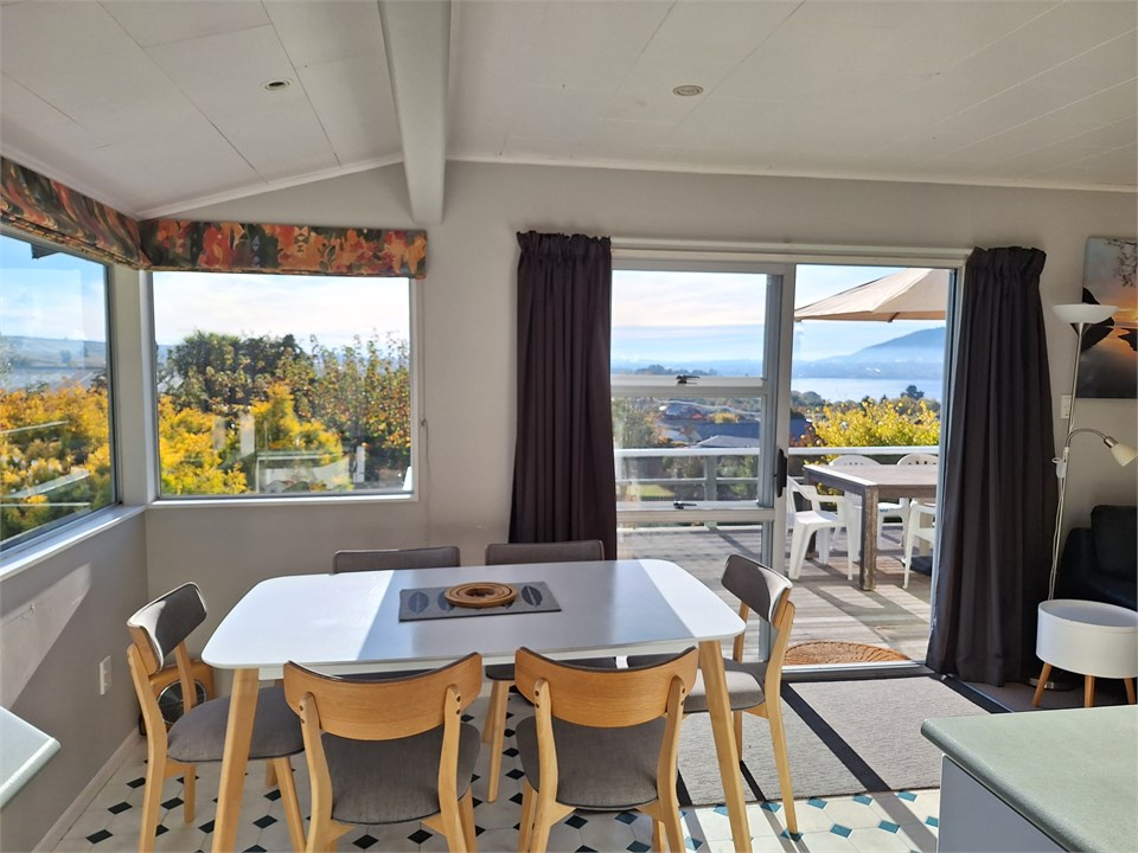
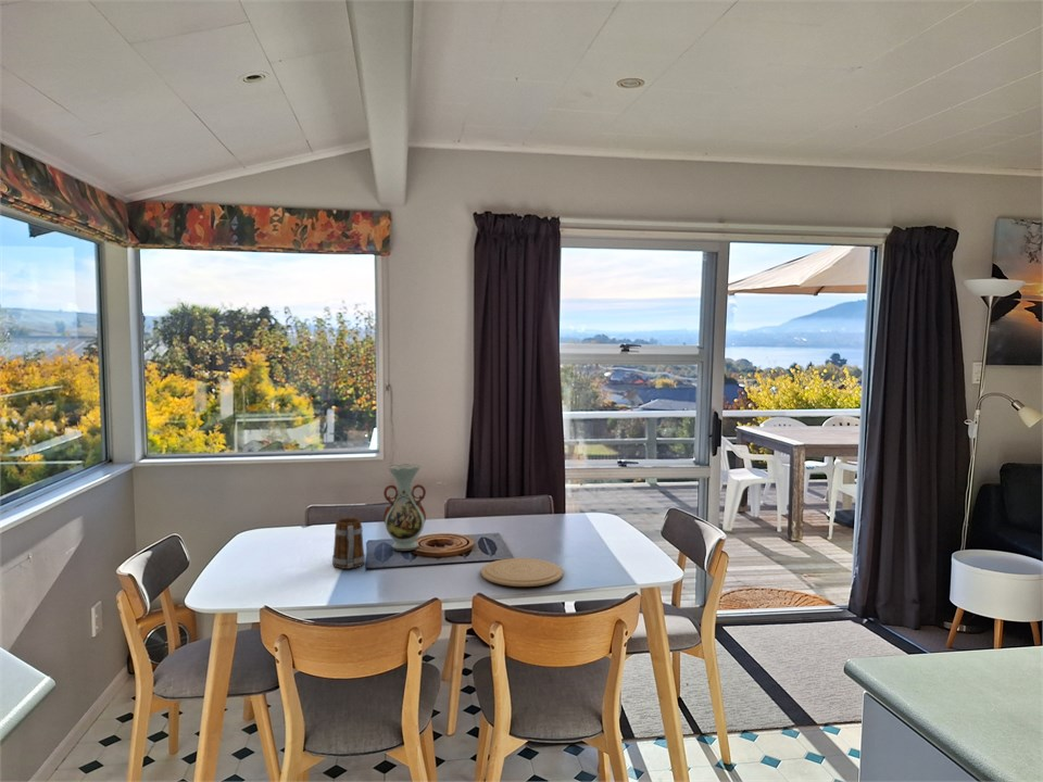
+ plate [480,557,564,588]
+ vase [382,463,427,552]
+ mug [331,517,366,570]
